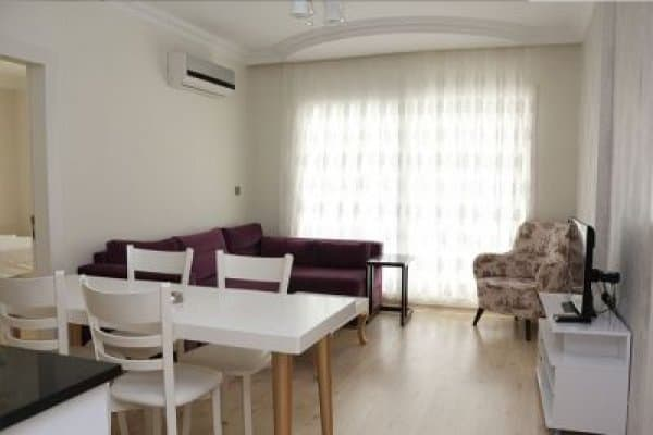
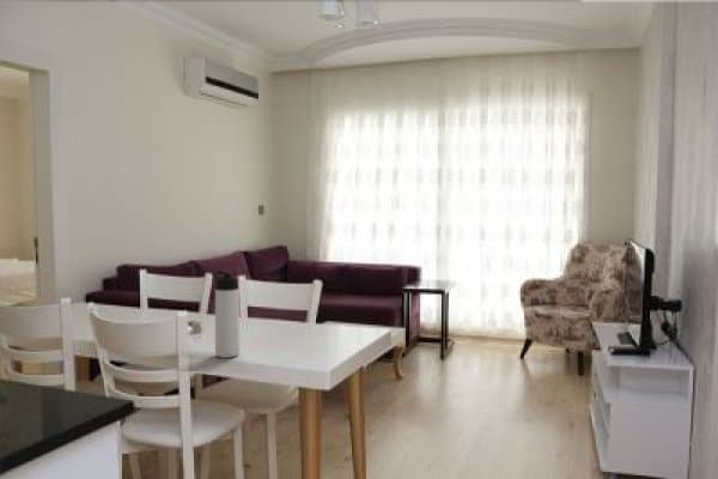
+ thermos bottle [212,269,242,359]
